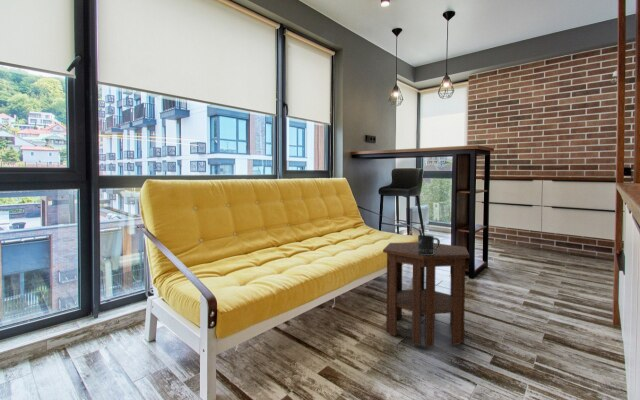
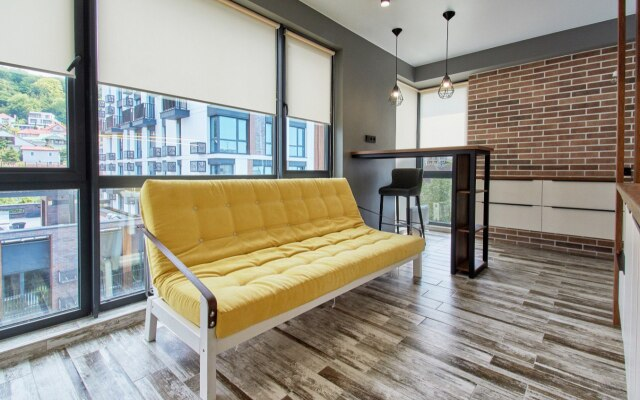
- mug [417,234,441,255]
- side table [382,241,471,348]
